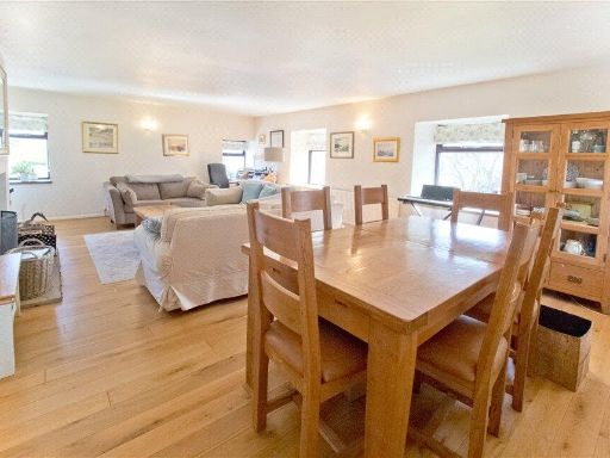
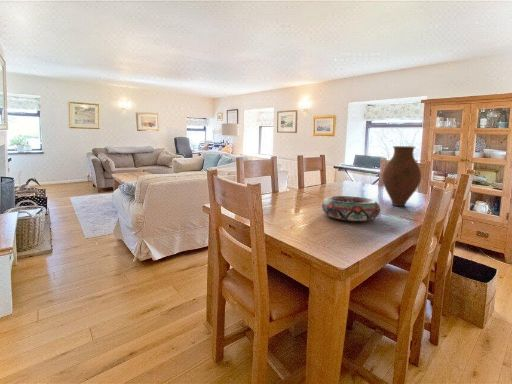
+ decorative bowl [321,195,381,222]
+ vase [381,145,422,207]
